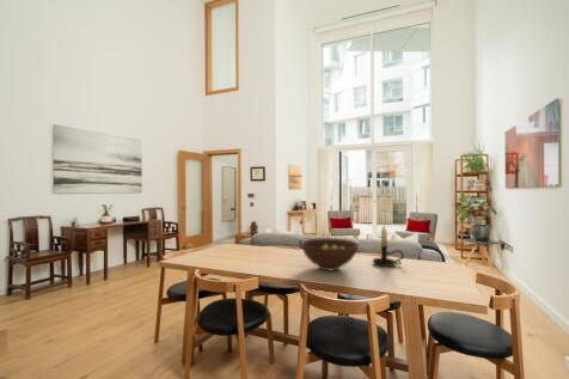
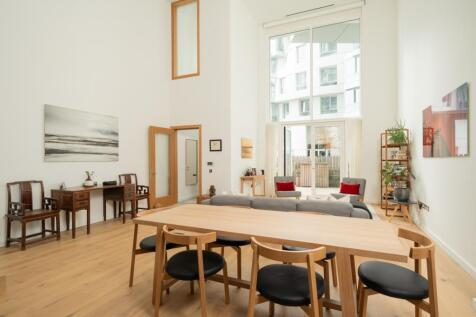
- fruit bowl [300,237,359,271]
- candle holder [372,222,405,268]
